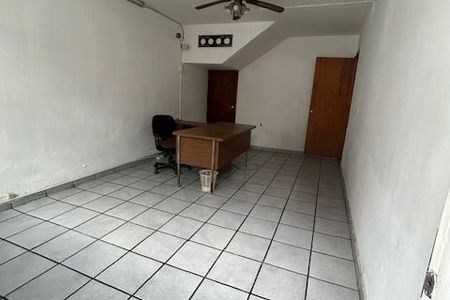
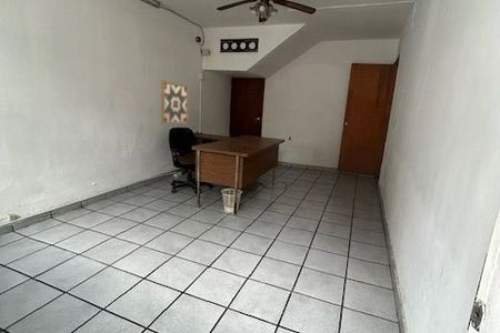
+ wall art [160,79,190,125]
